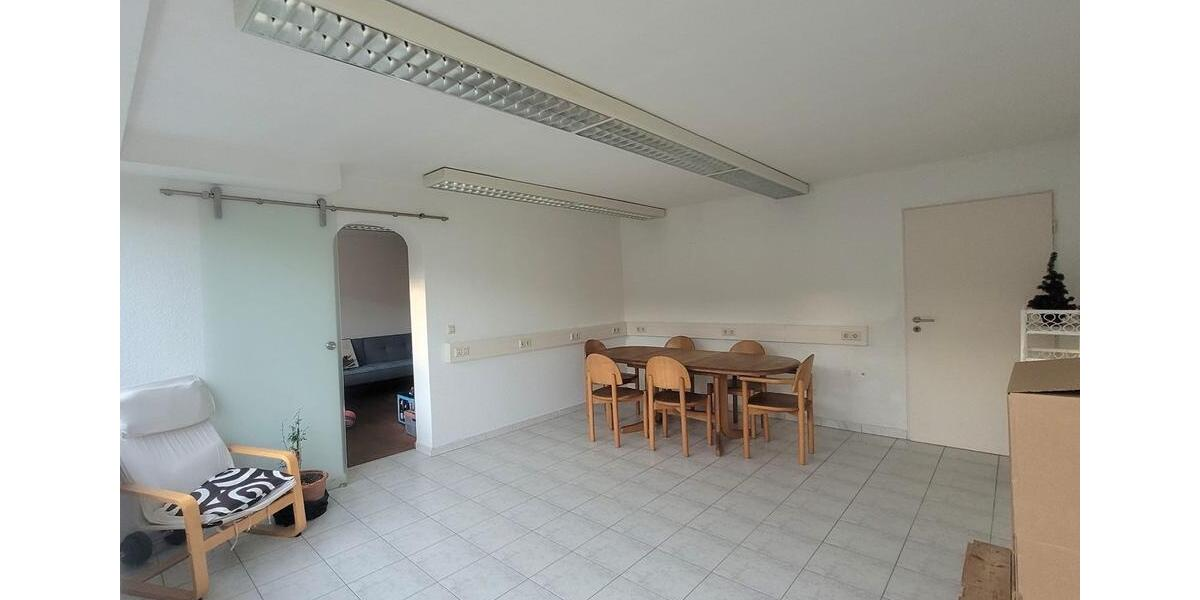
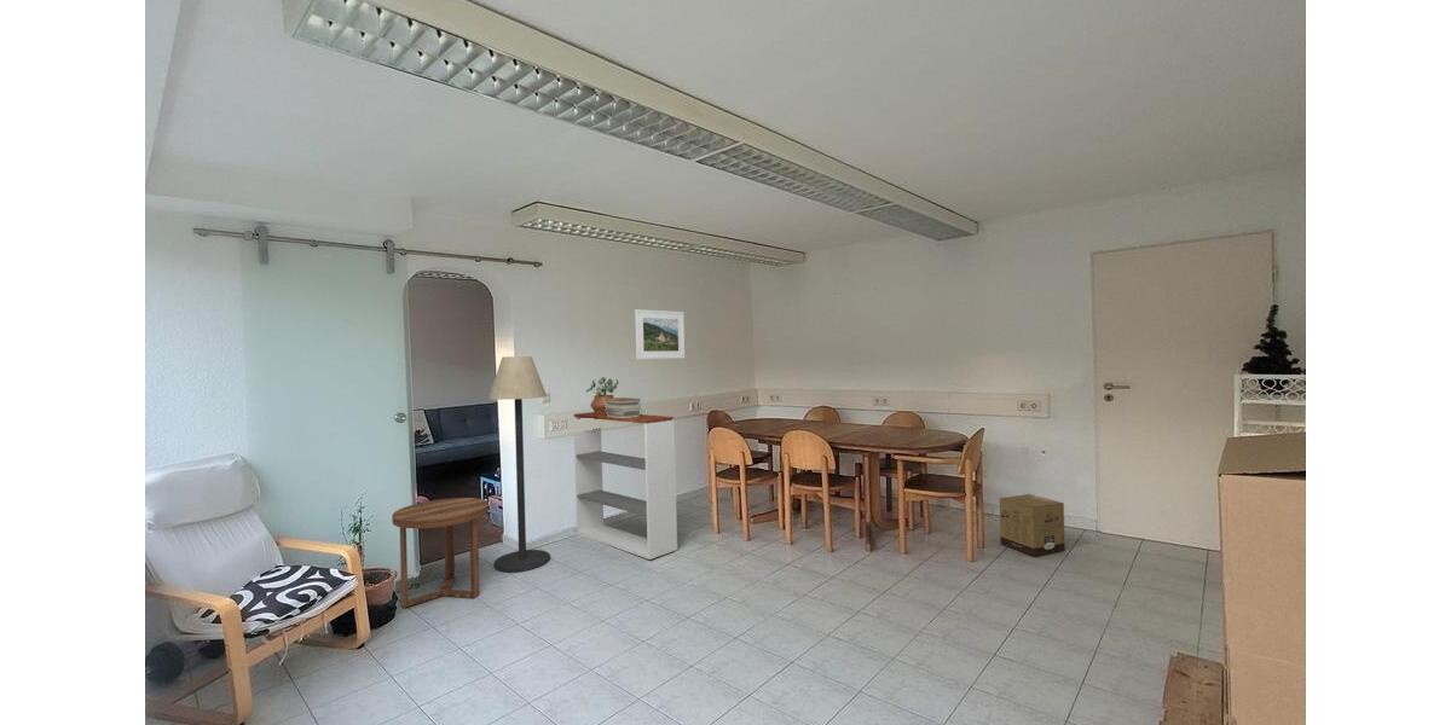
+ floor lamp [487,355,551,573]
+ cardboard box [999,493,1066,558]
+ bookshelf [572,411,678,561]
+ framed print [634,308,686,360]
+ potted plant [585,376,619,414]
+ side table [391,497,490,609]
+ book stack [603,396,642,418]
